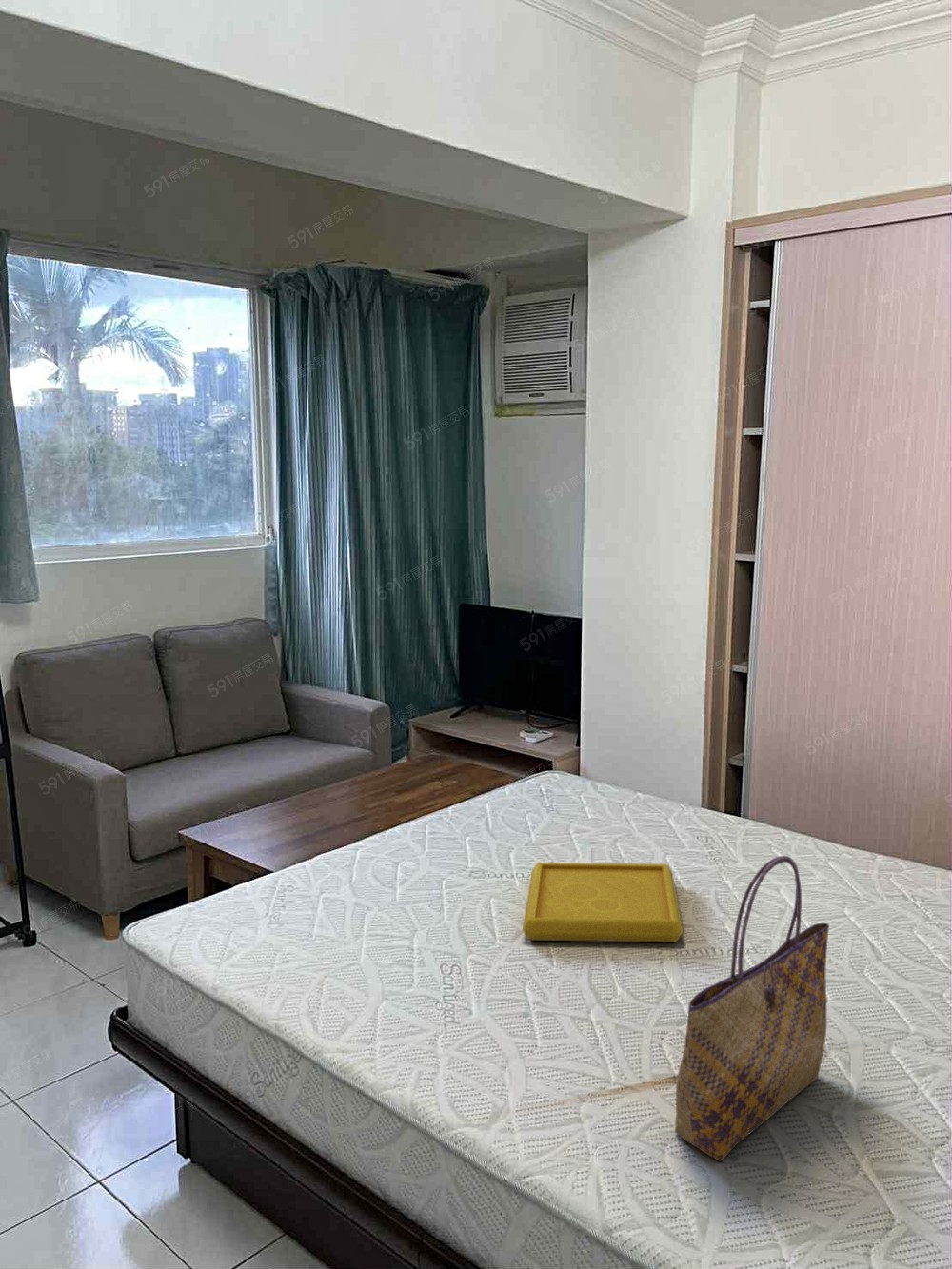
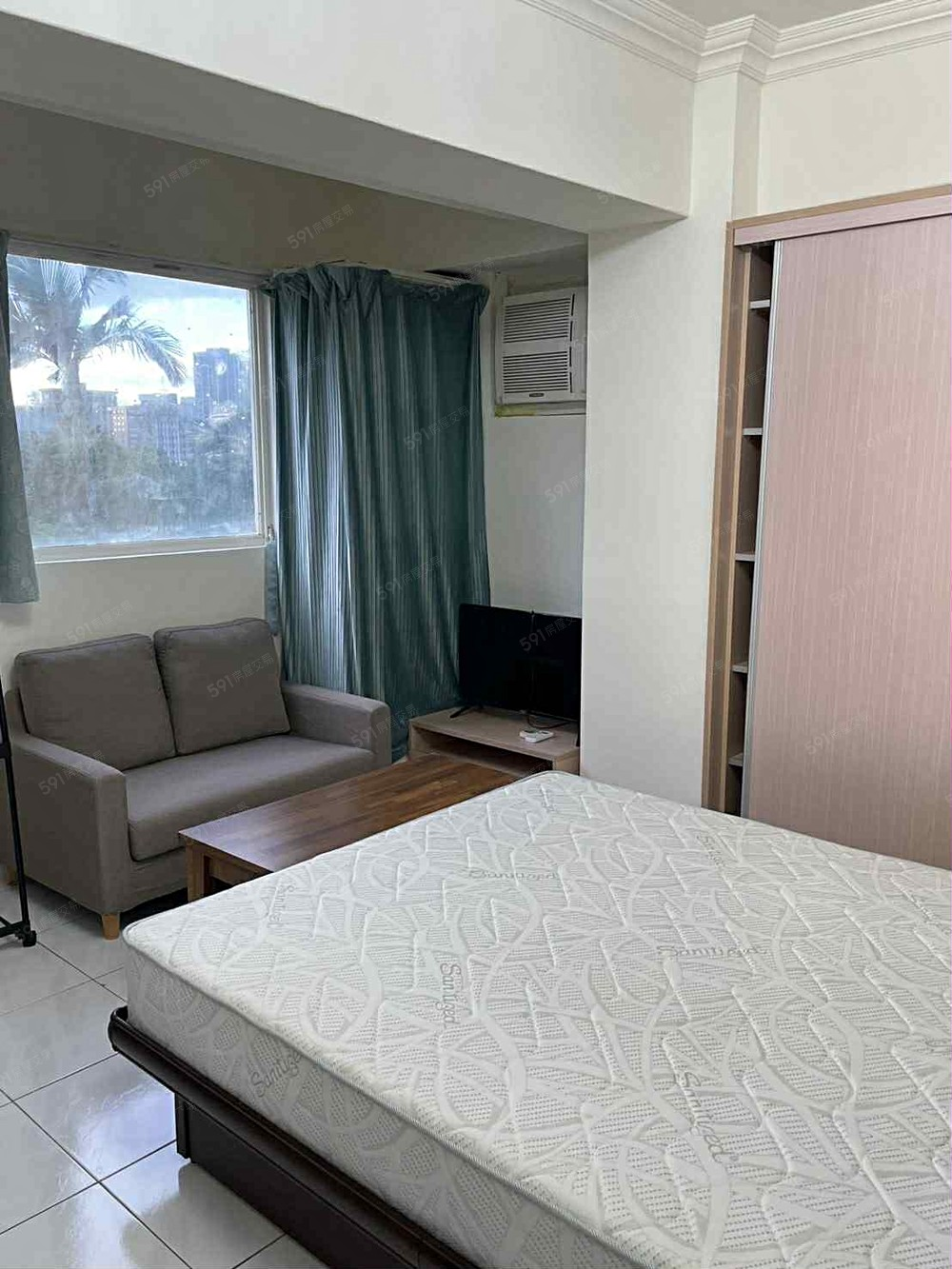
- tote bag [674,855,830,1162]
- serving tray [522,862,684,943]
